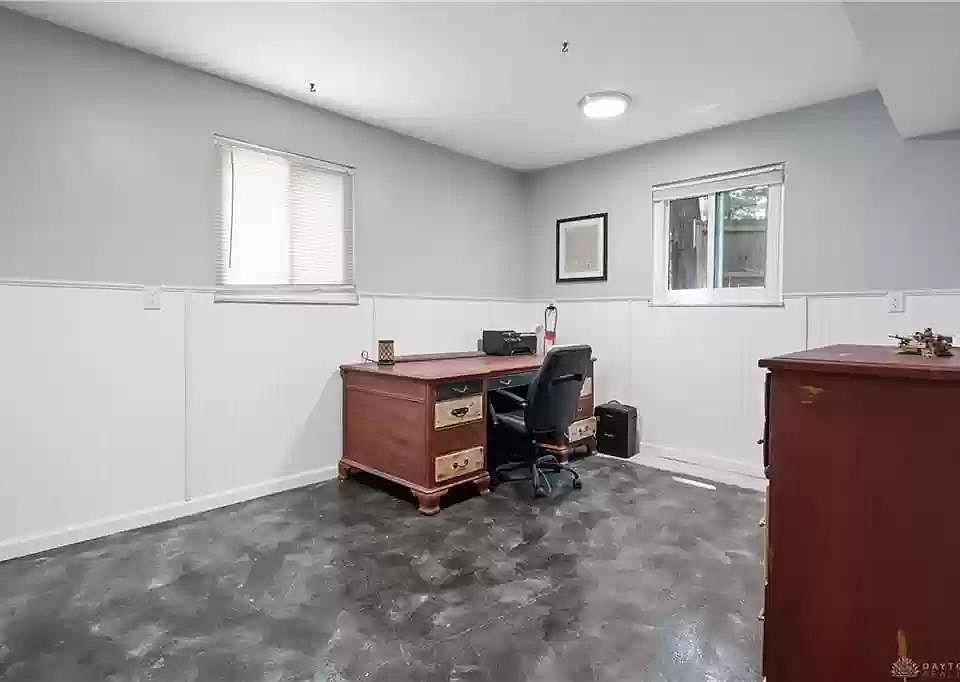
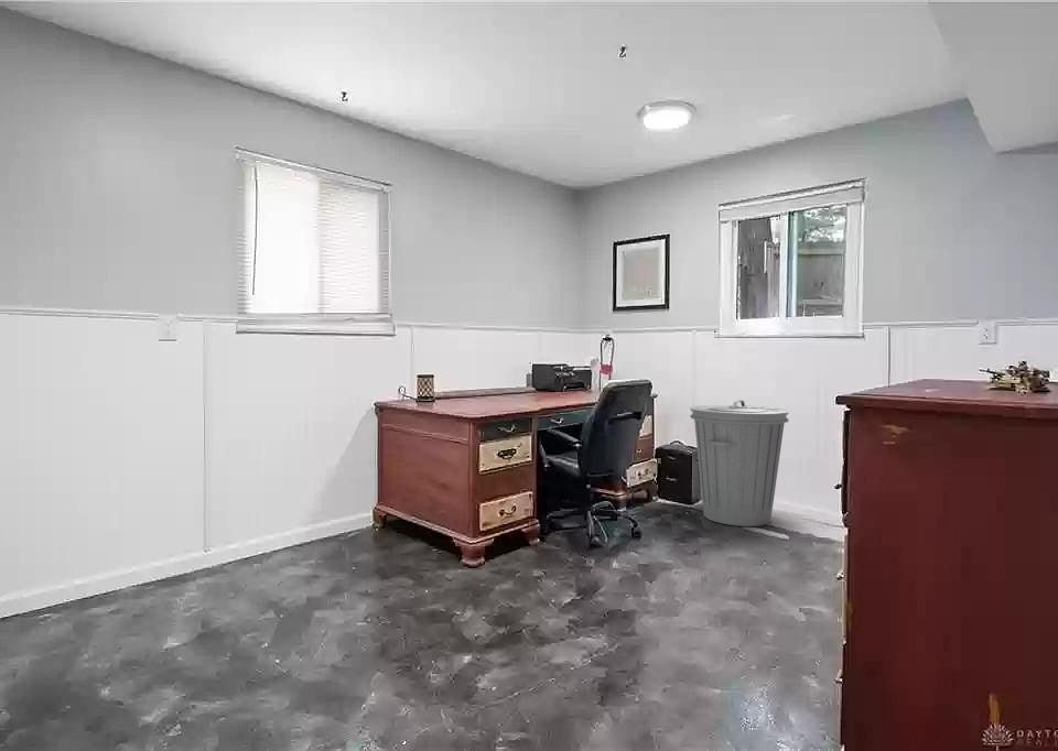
+ trash can [689,399,791,527]
